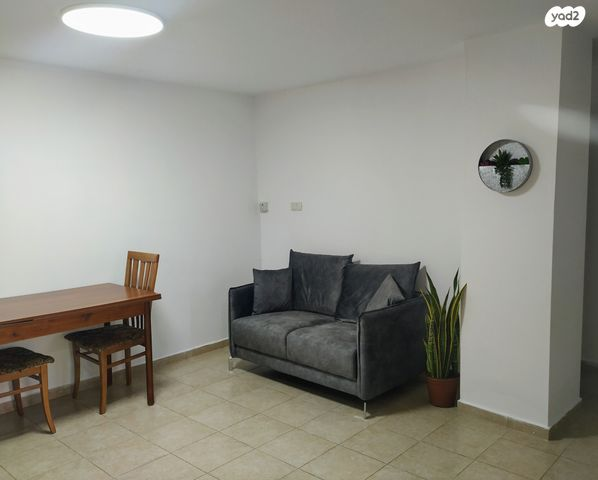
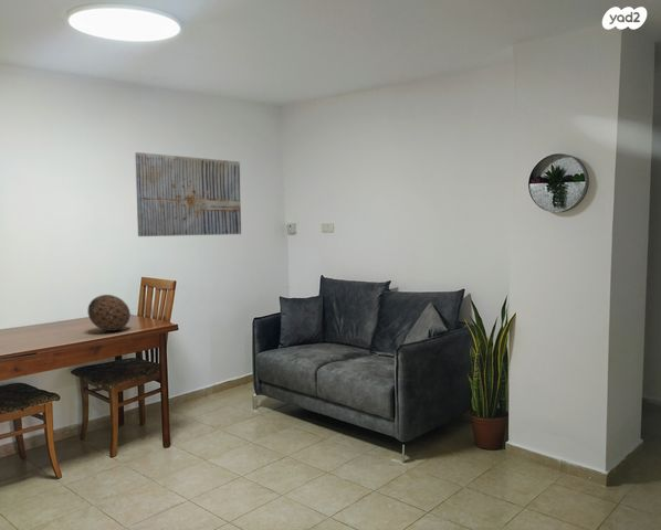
+ wall art [134,151,242,237]
+ decorative ball [86,294,132,332]
